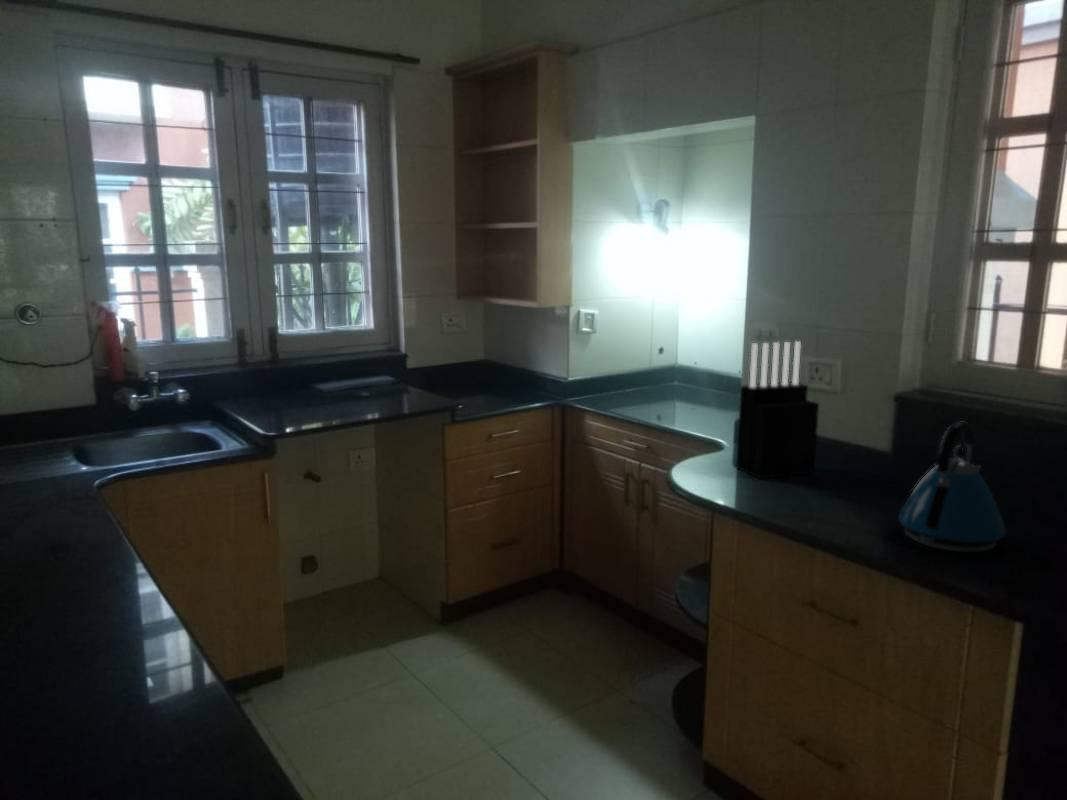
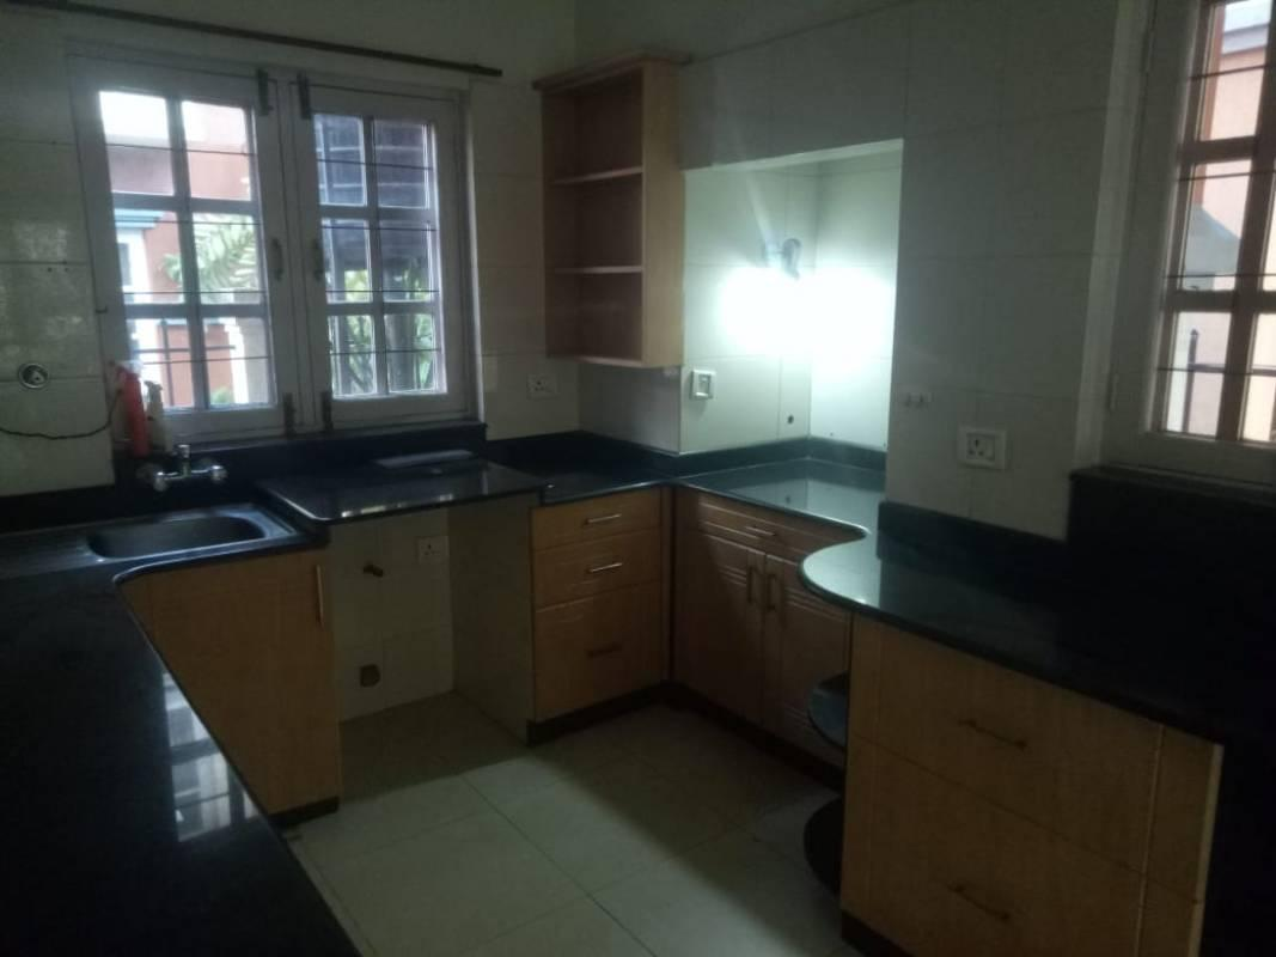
- knife block [735,340,820,480]
- kettle [897,421,1006,553]
